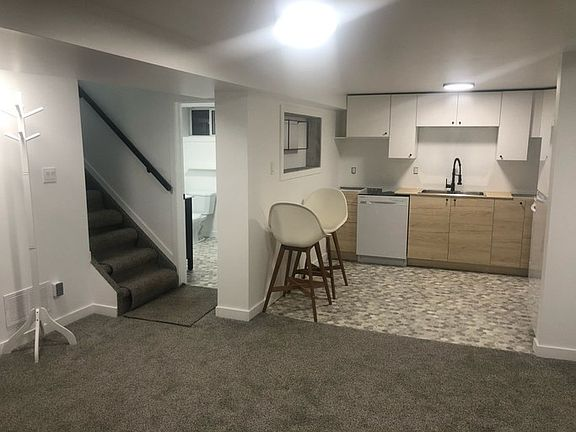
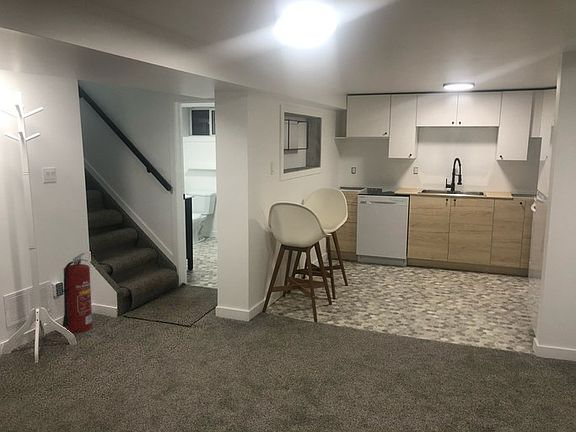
+ fire extinguisher [62,252,93,333]
